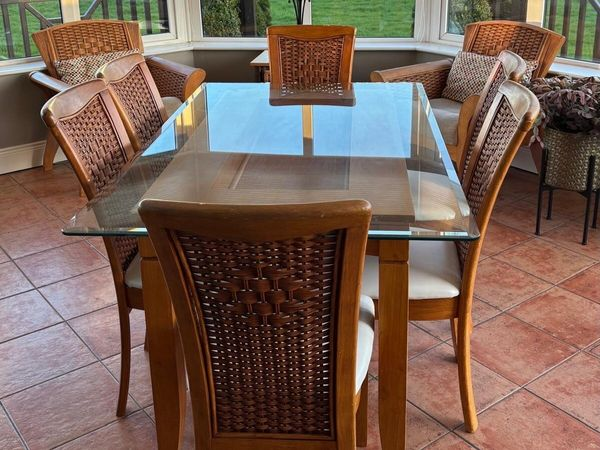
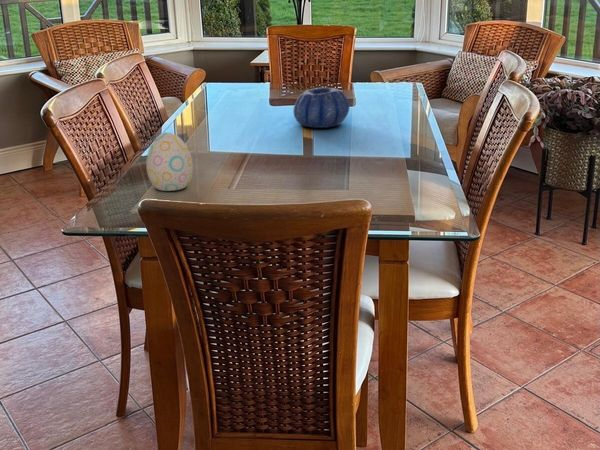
+ decorative bowl [292,87,350,129]
+ decorative egg [145,131,194,192]
